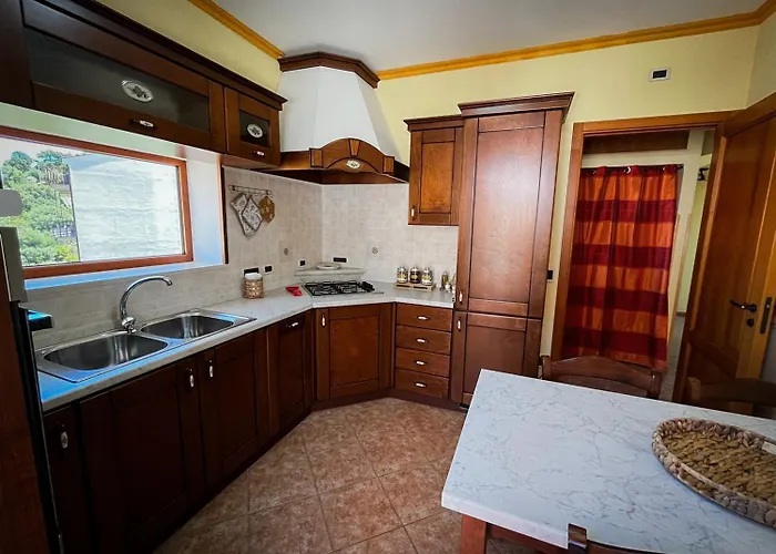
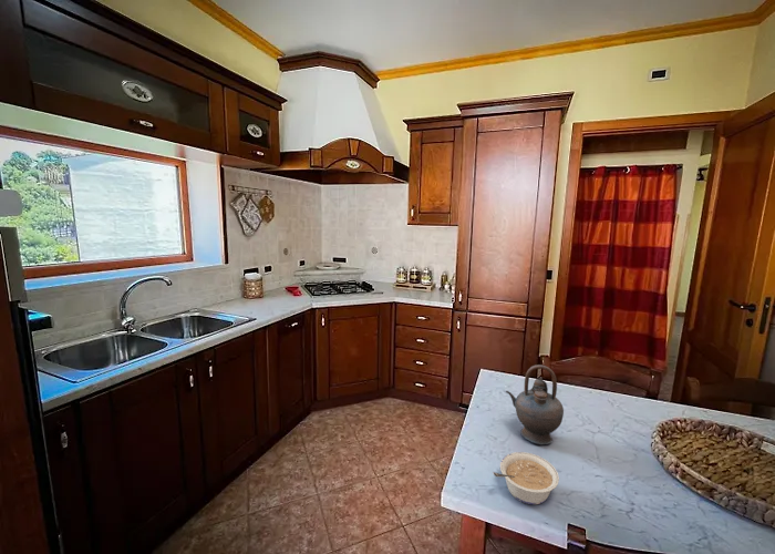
+ teapot [505,363,565,445]
+ legume [492,451,560,505]
